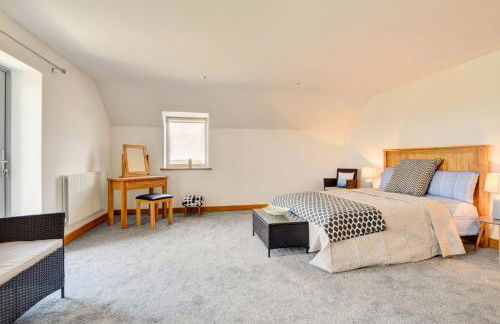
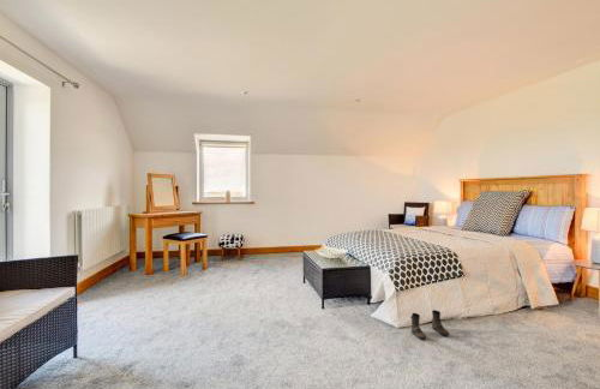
+ boots [409,309,450,340]
